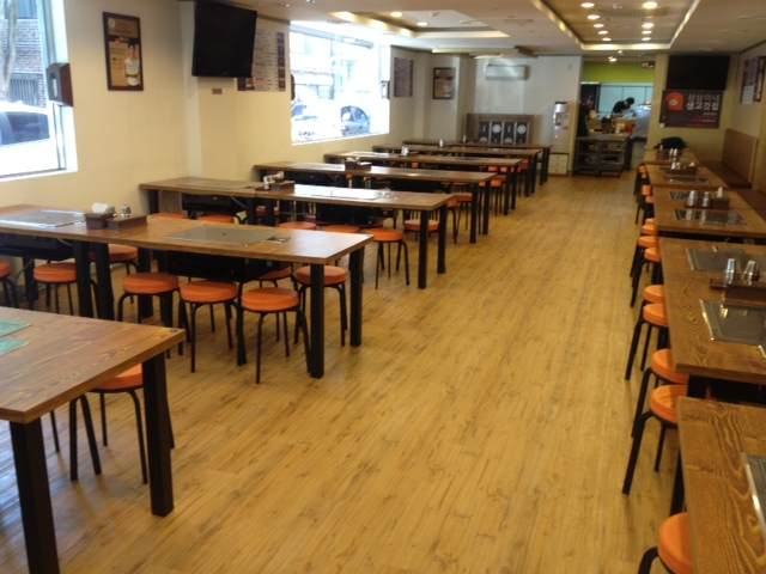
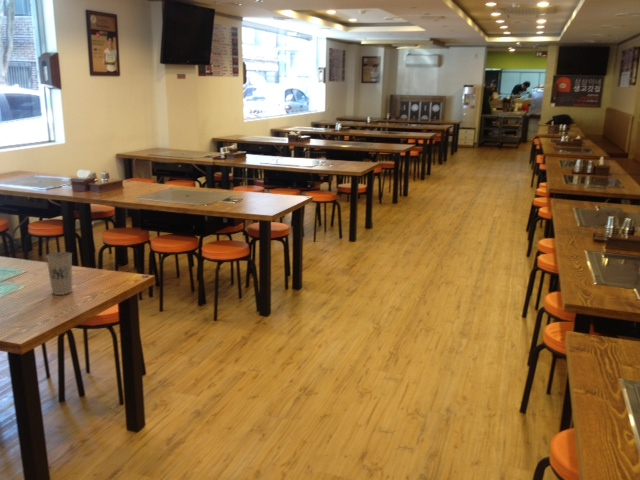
+ cup [45,251,74,296]
